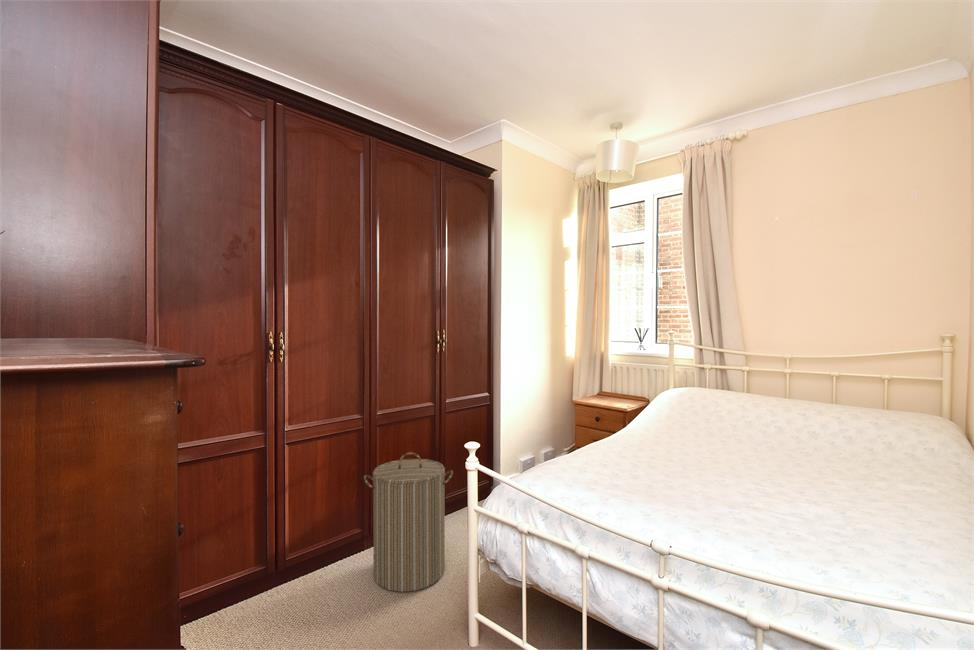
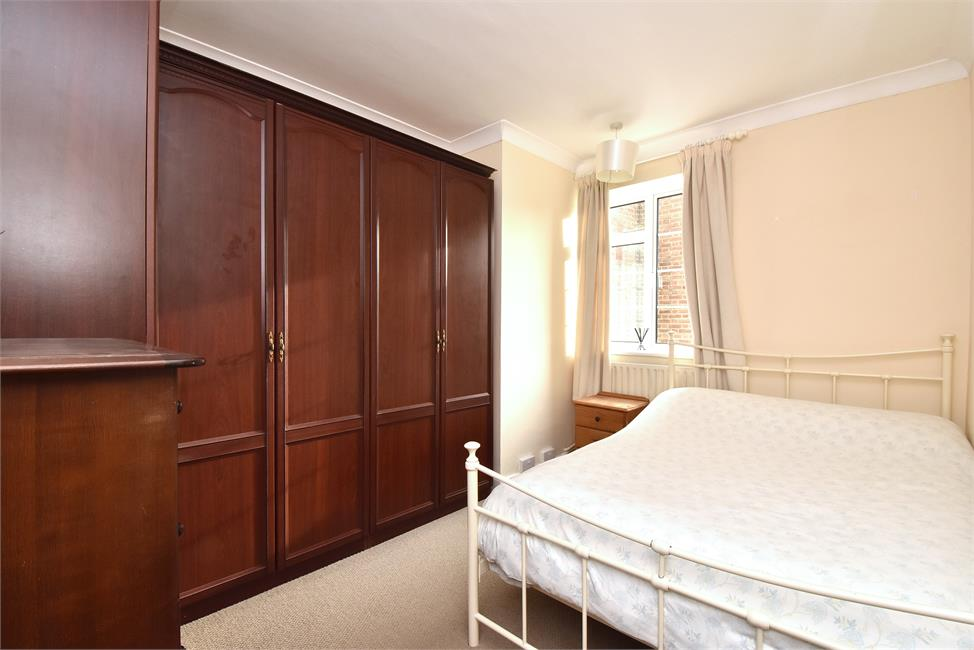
- laundry hamper [363,451,454,593]
